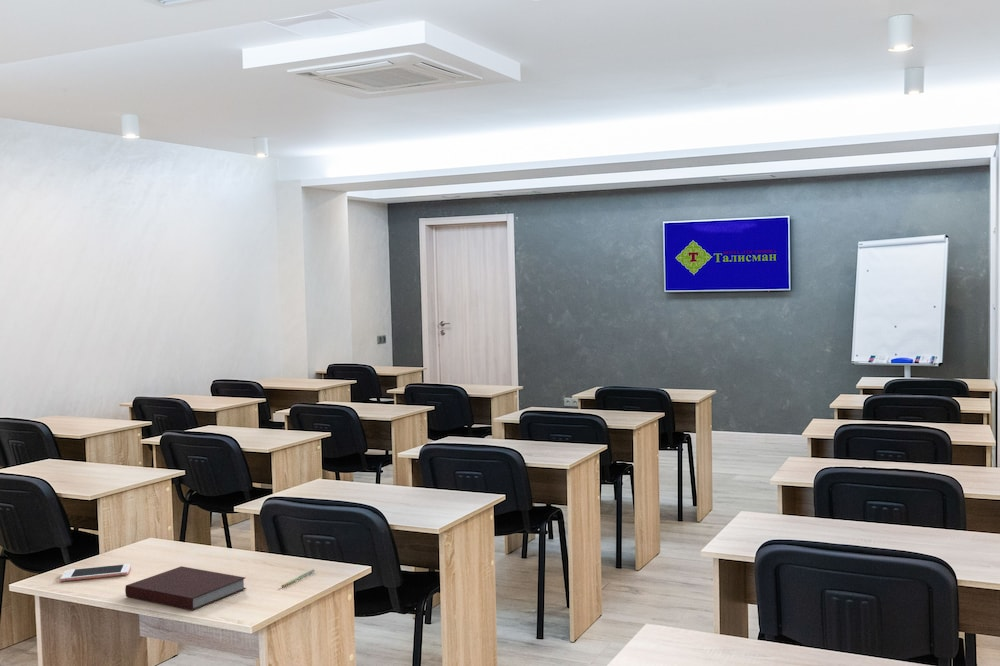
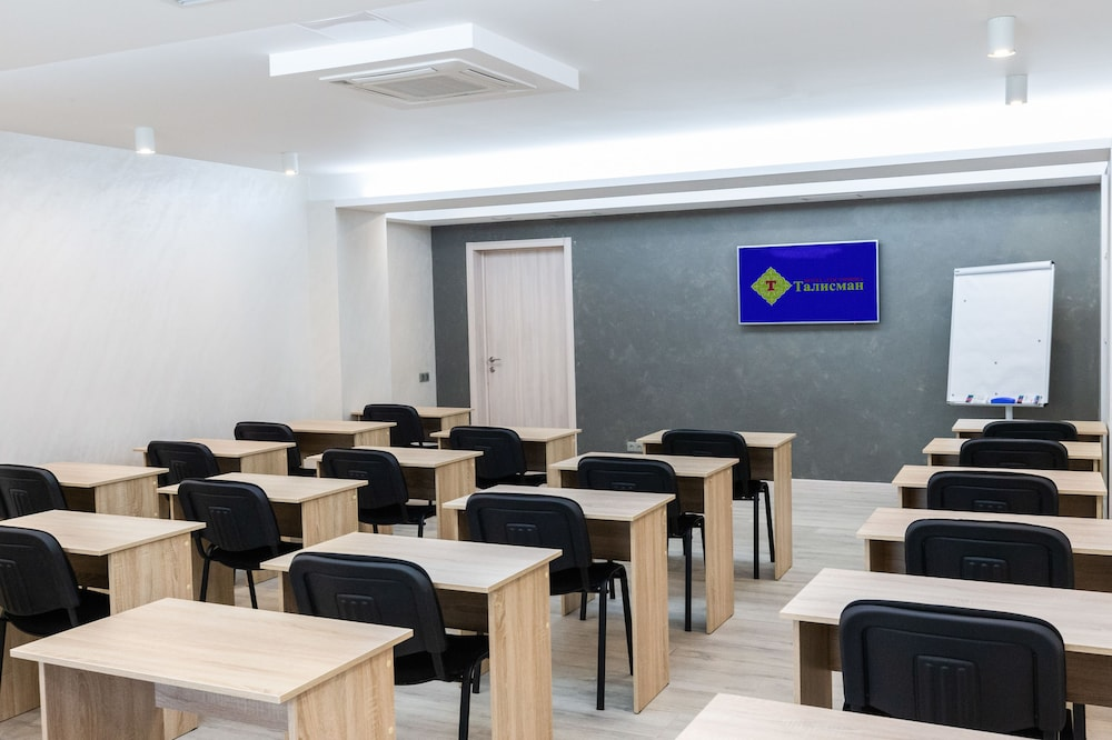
- cell phone [59,563,132,582]
- pen [280,568,316,588]
- notebook [124,565,247,611]
